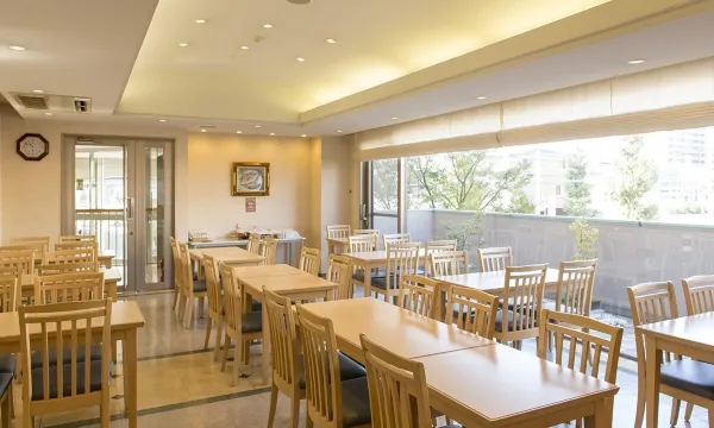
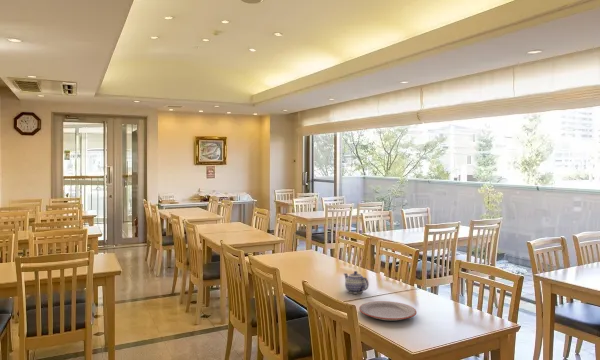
+ teapot [343,270,370,294]
+ plate [358,300,417,321]
